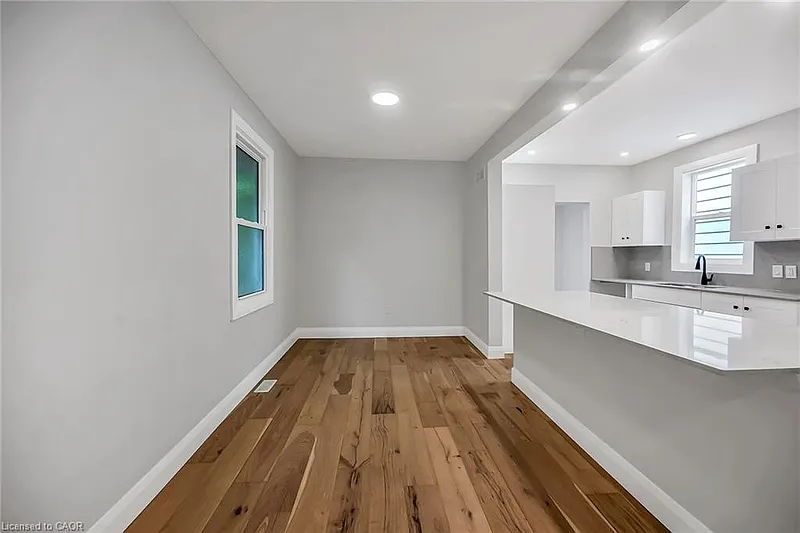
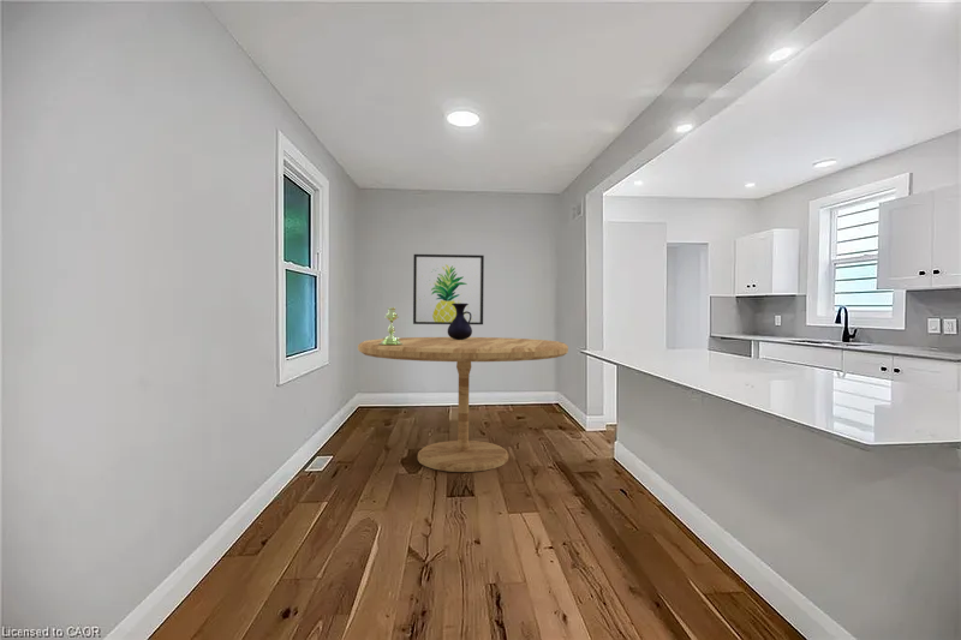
+ candlestick [378,306,404,346]
+ wall art [412,253,485,325]
+ dining table [357,336,569,473]
+ vase [447,304,473,340]
